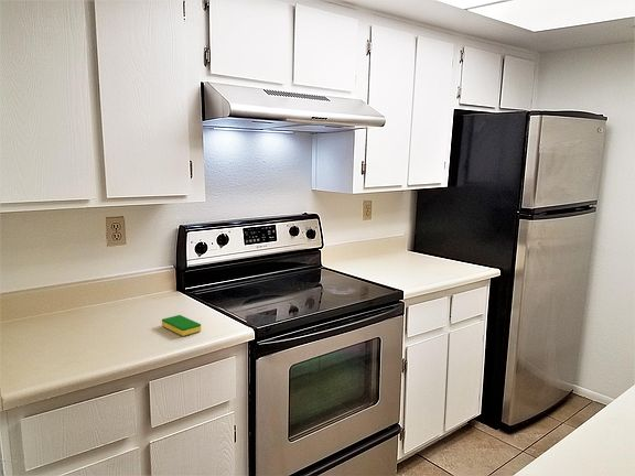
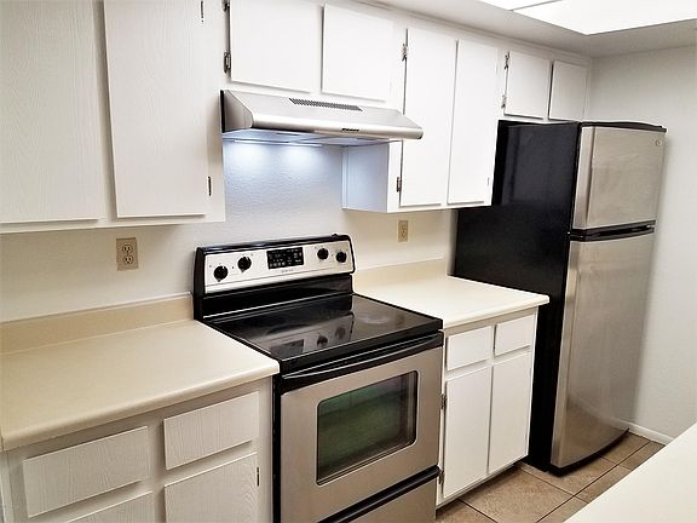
- dish sponge [161,314,202,337]
